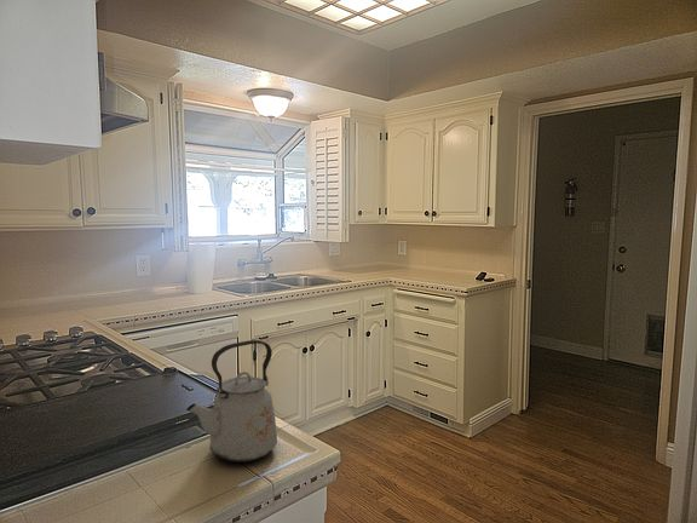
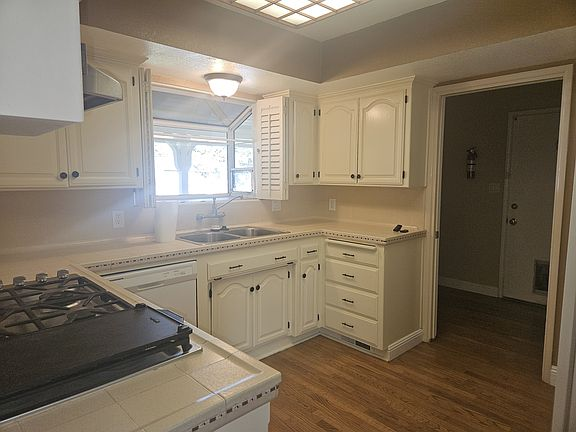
- kettle [185,339,278,464]
